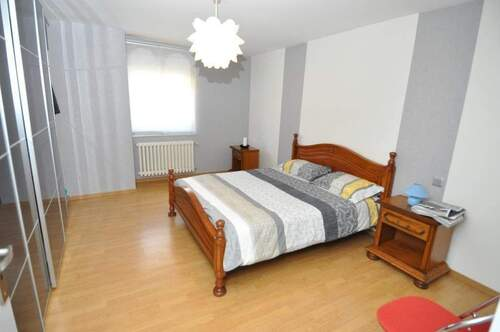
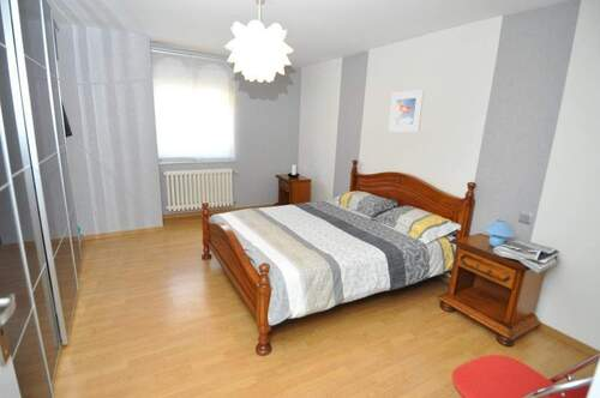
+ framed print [388,89,425,133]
